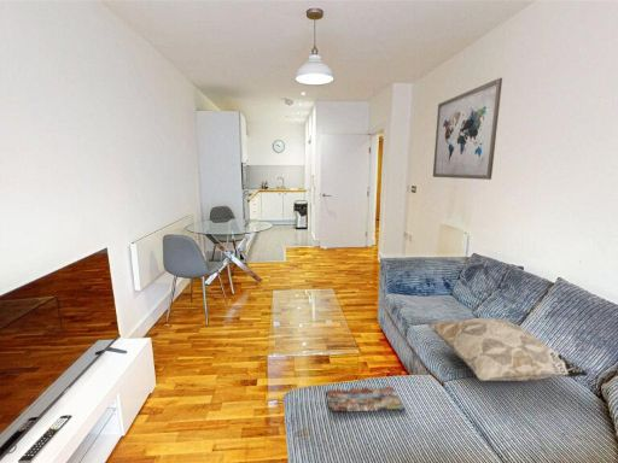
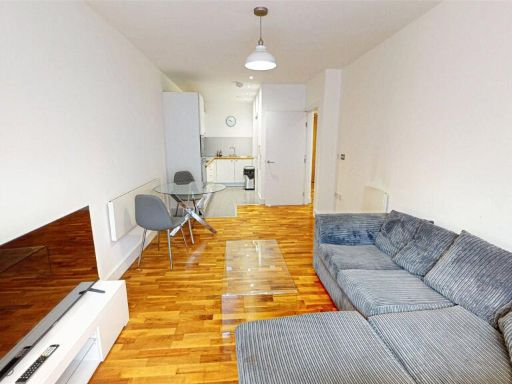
- magazine [325,386,407,412]
- decorative pillow [427,317,589,382]
- wall art [432,77,503,181]
